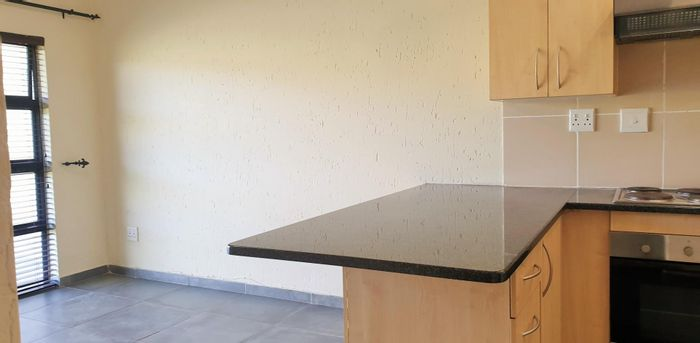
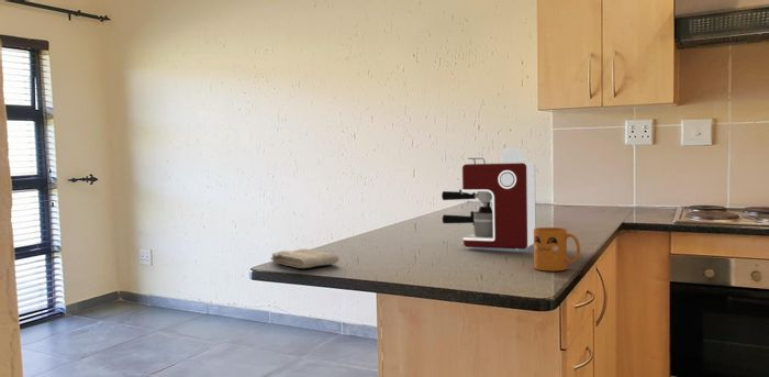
+ mug [533,226,581,271]
+ coffee maker [441,147,537,251]
+ washcloth [270,247,341,269]
